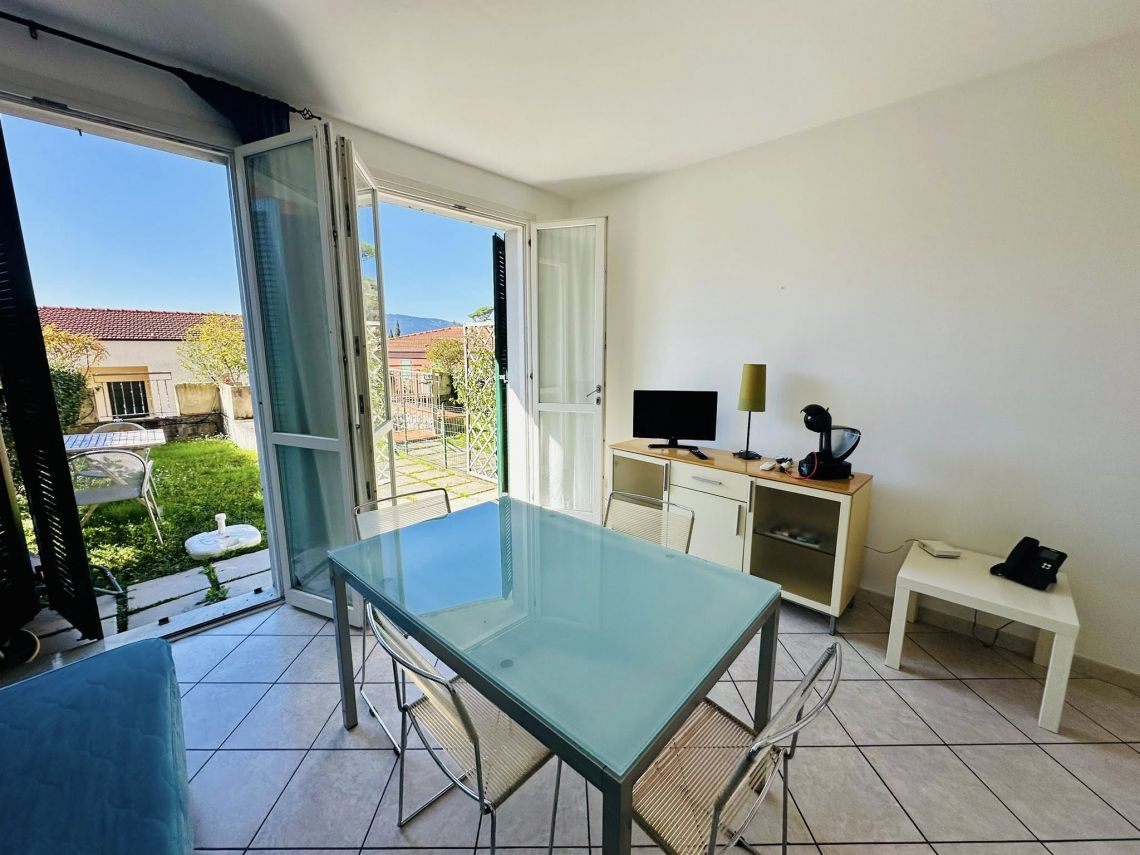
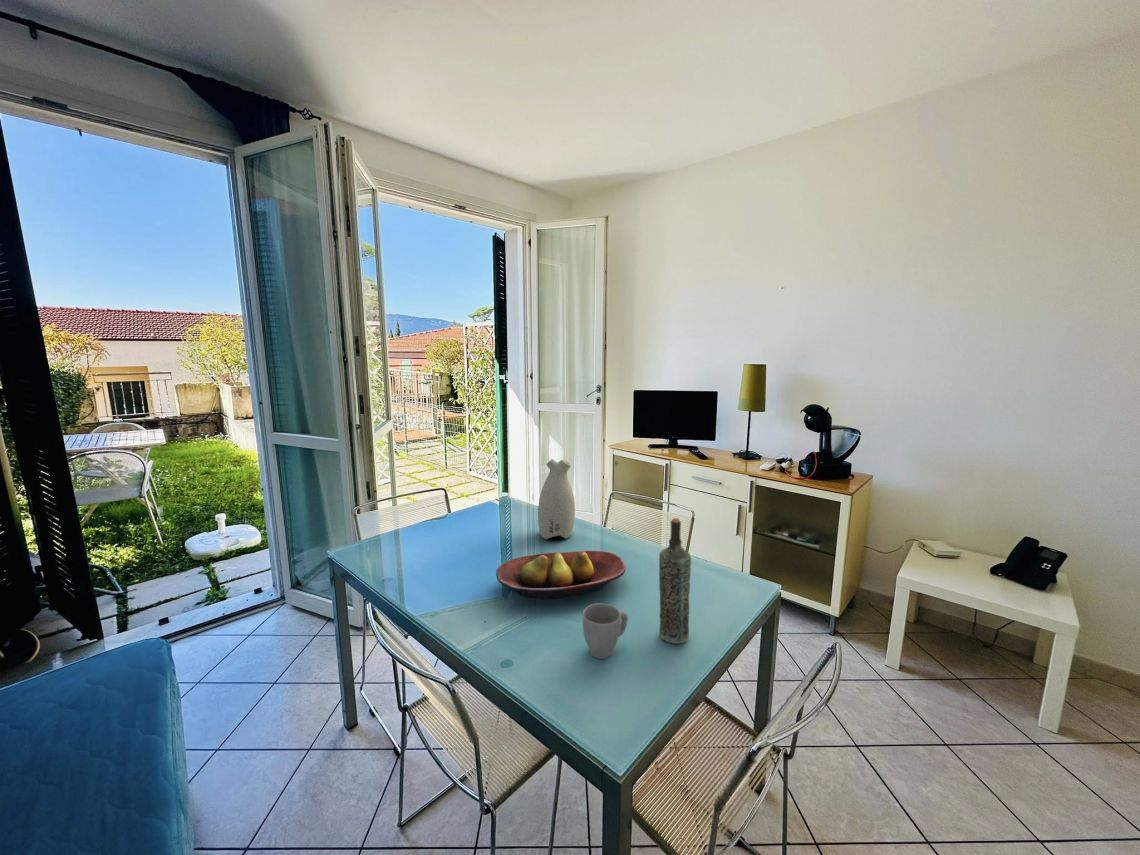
+ bottle [658,517,692,645]
+ fruit bowl [495,550,627,600]
+ mug [581,602,629,660]
+ vase [537,458,576,540]
